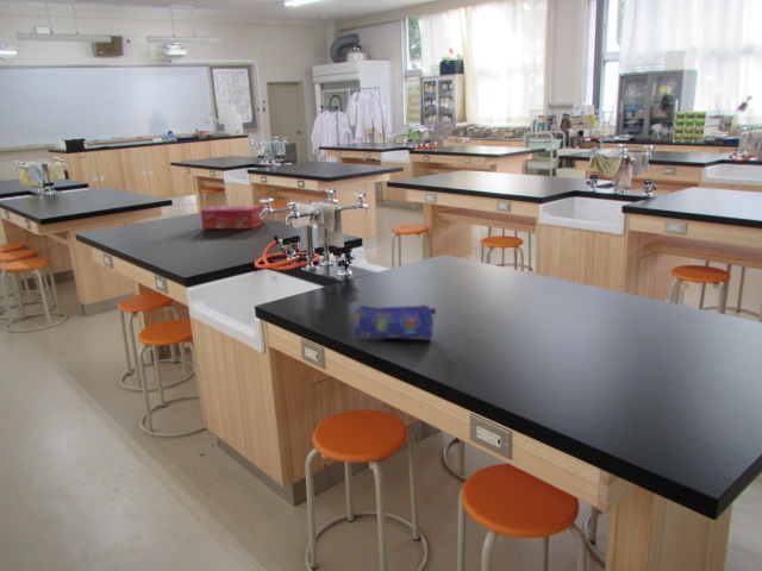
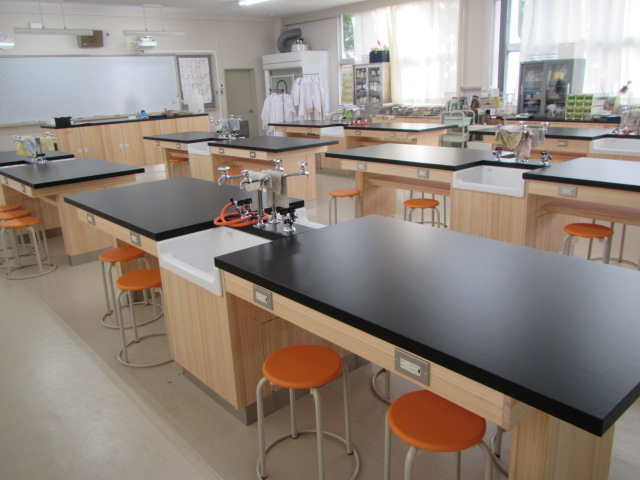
- pencil case [351,303,437,340]
- tissue box [199,205,266,230]
